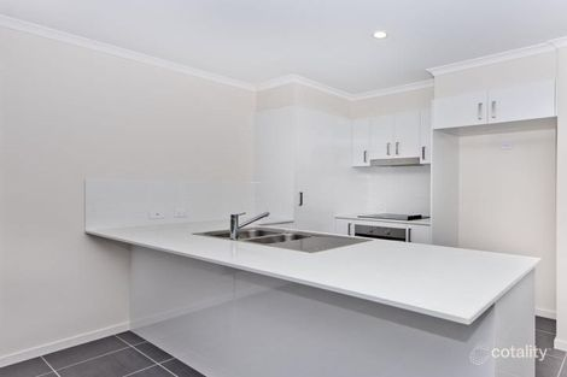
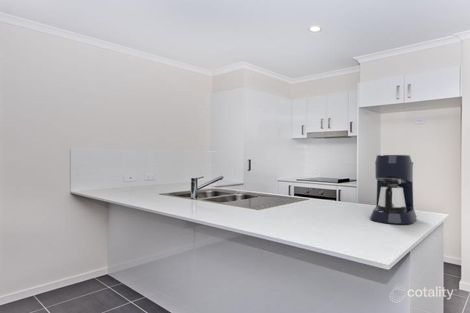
+ coffee maker [369,154,418,225]
